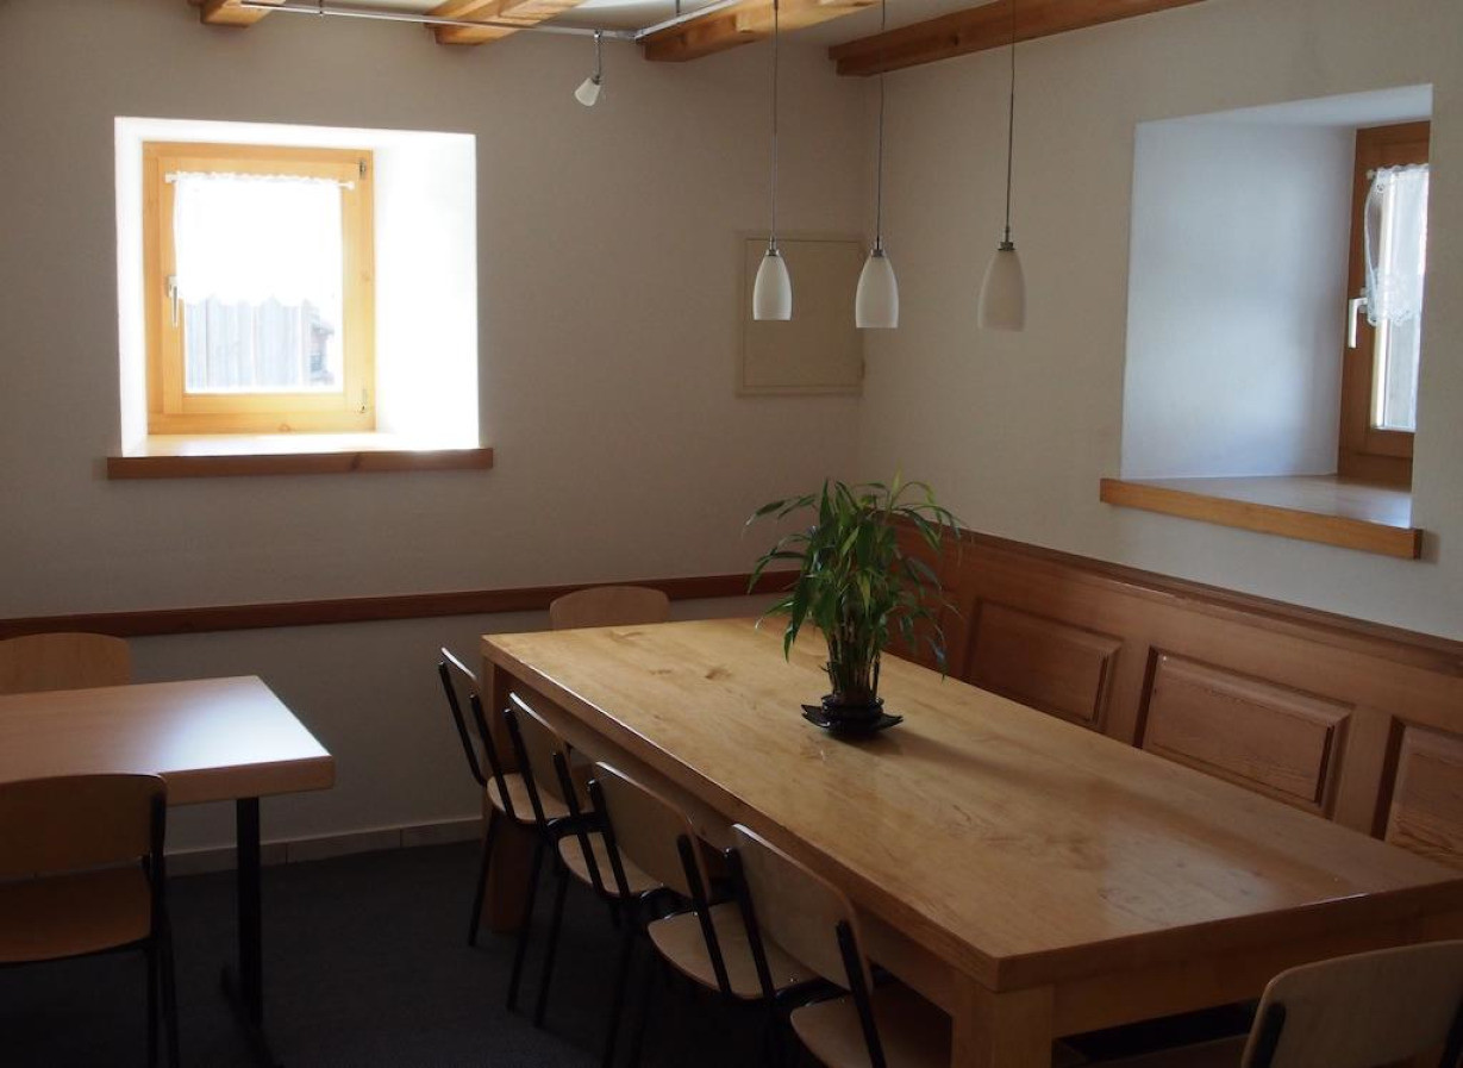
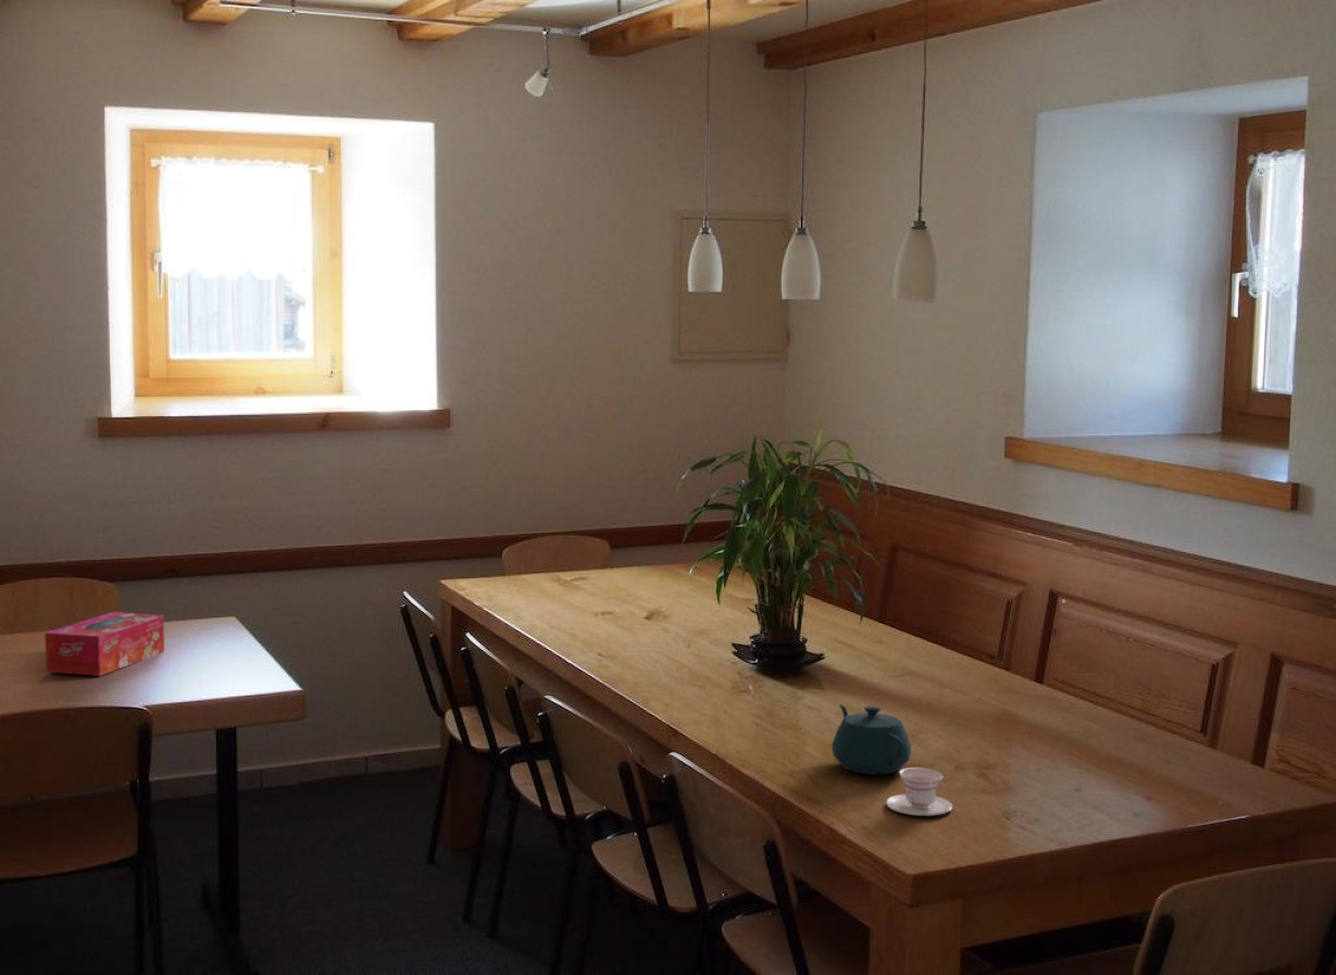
+ tissue box [43,611,165,677]
+ teapot [831,703,912,776]
+ teacup [885,766,953,817]
